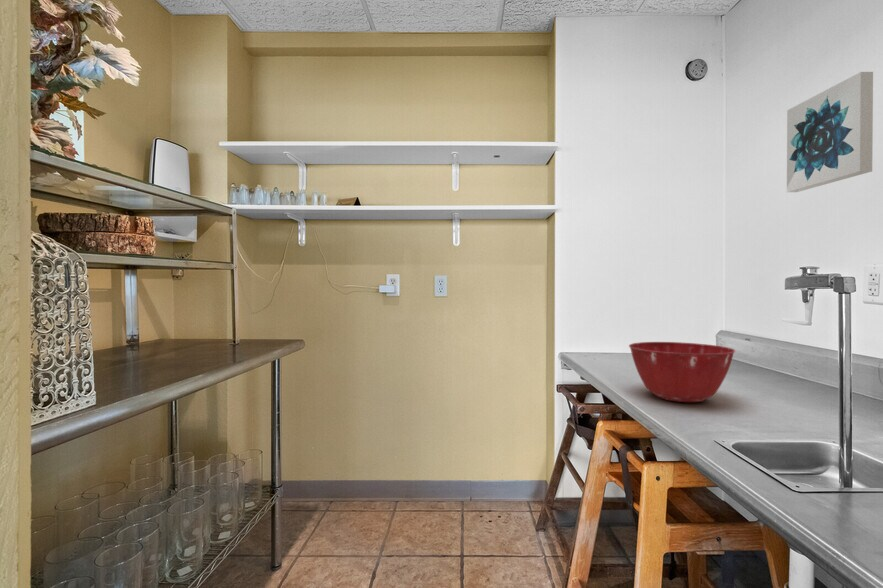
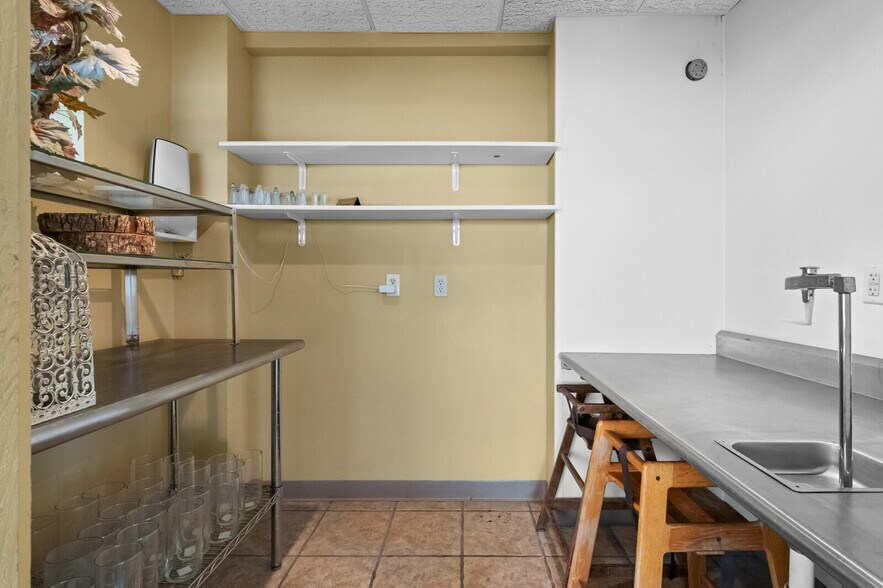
- wall art [786,71,874,193]
- mixing bowl [628,341,736,403]
